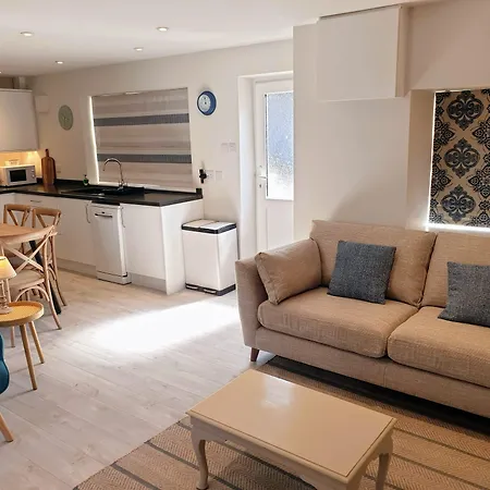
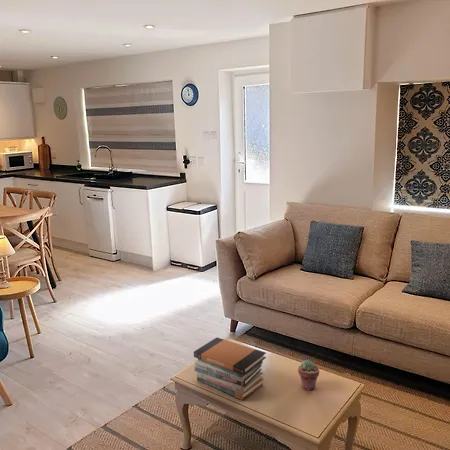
+ potted succulent [297,359,320,391]
+ book stack [193,336,267,401]
